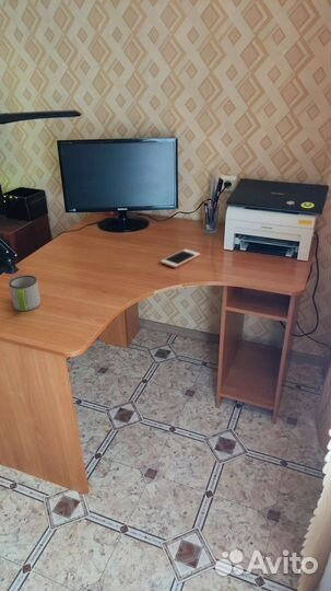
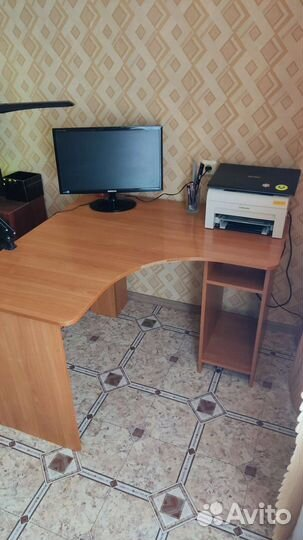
- mug [8,274,42,312]
- cell phone [159,248,201,268]
